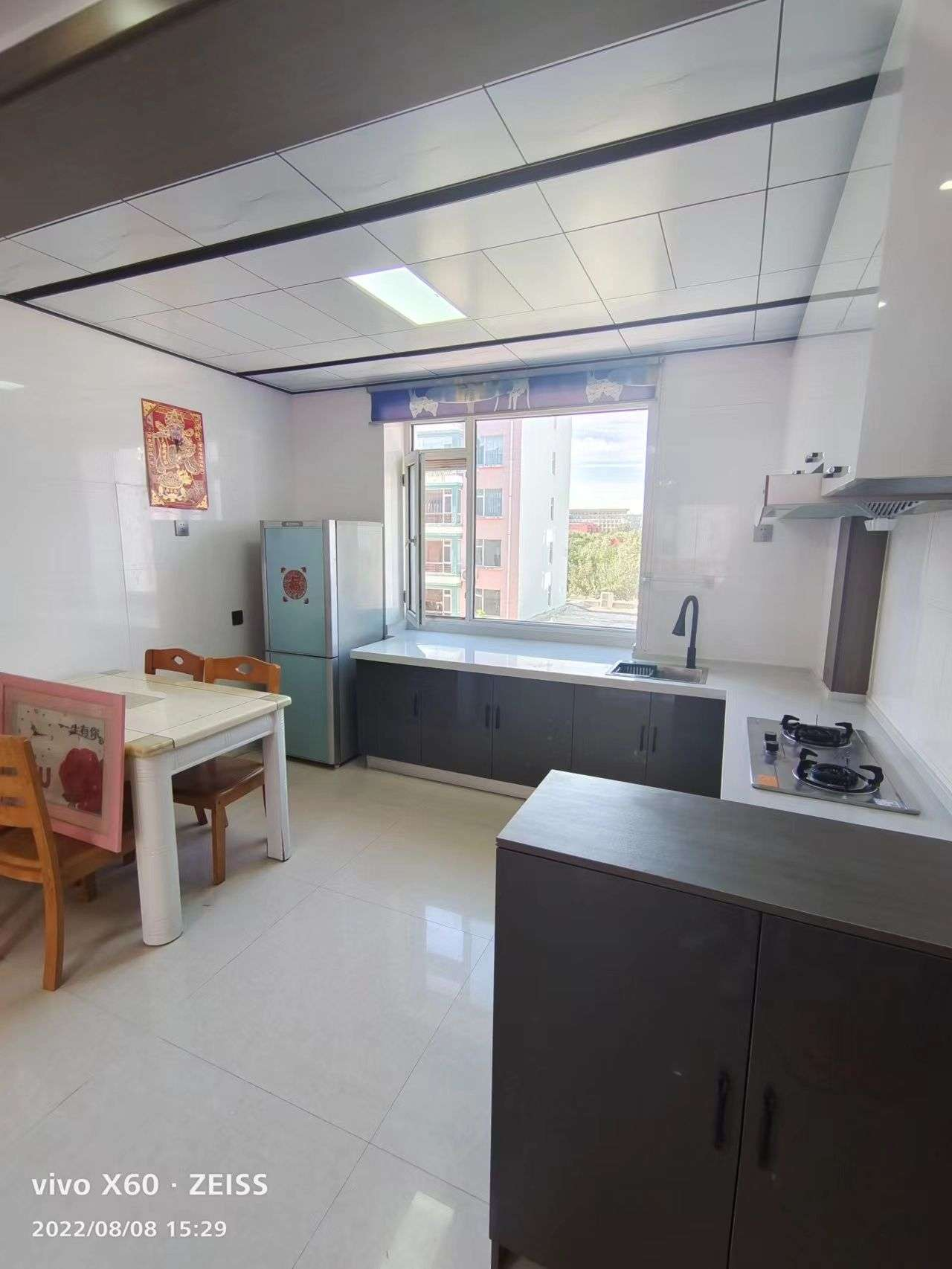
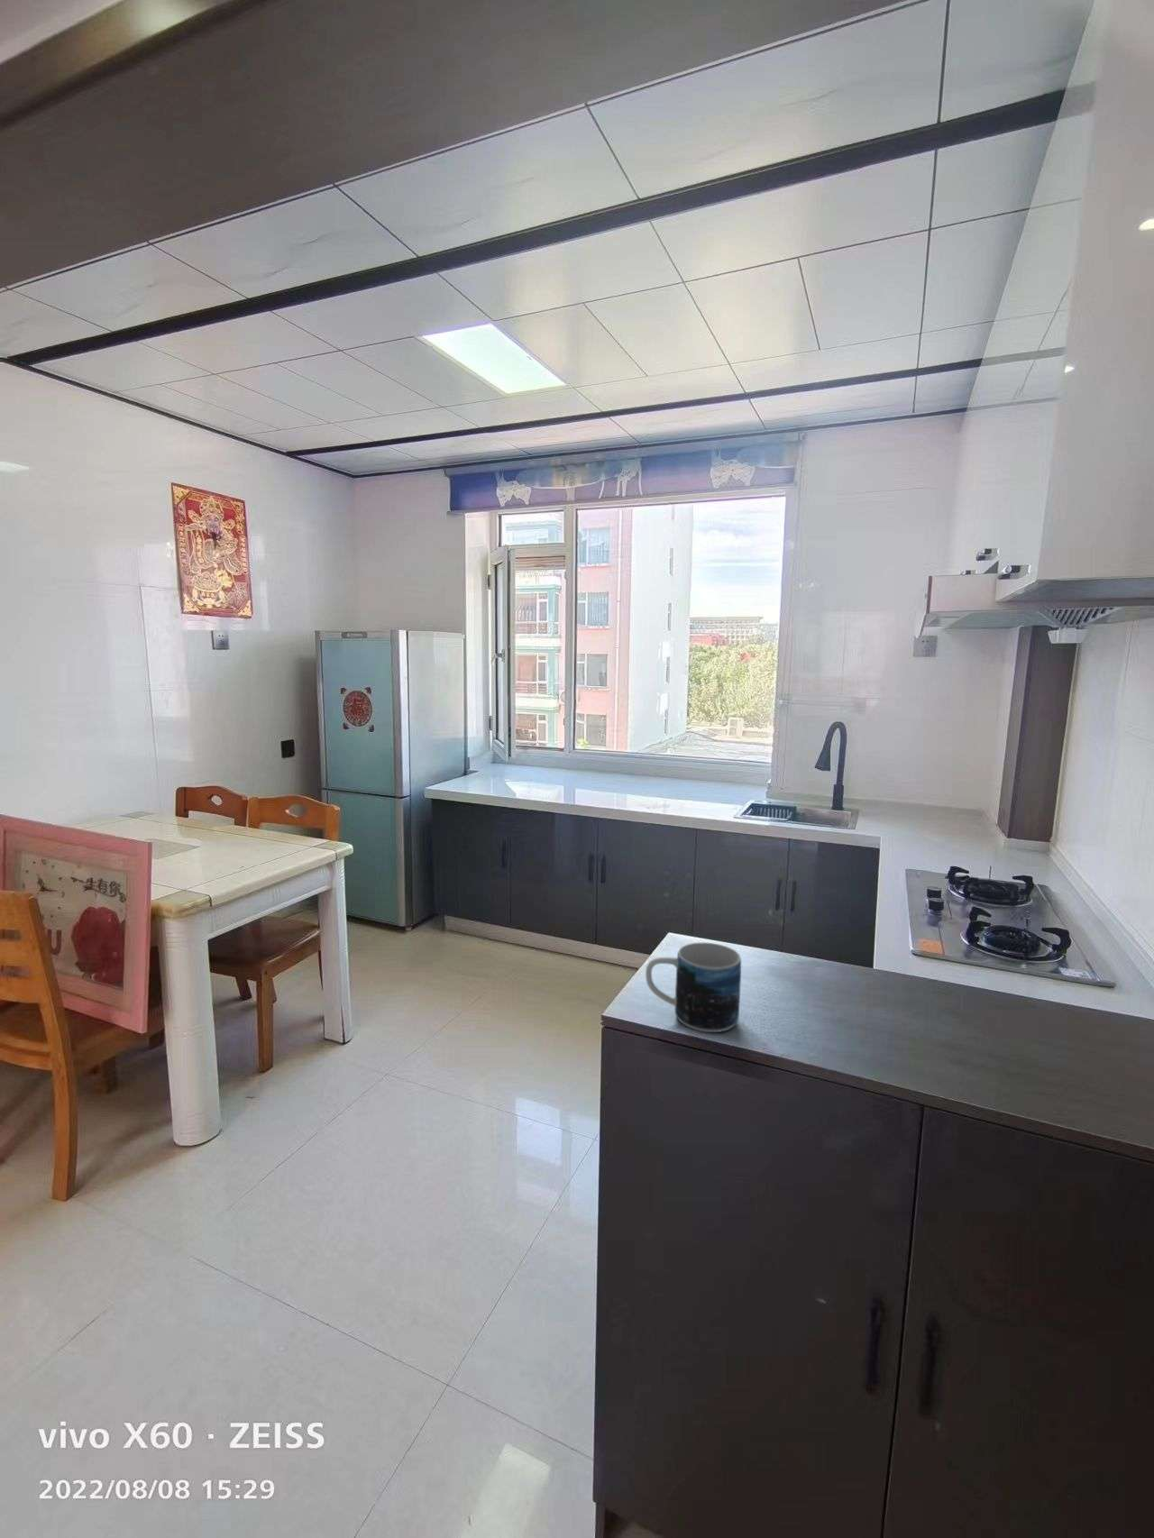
+ mug [645,942,742,1033]
